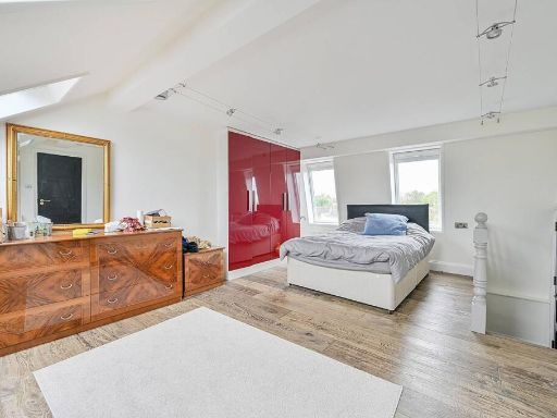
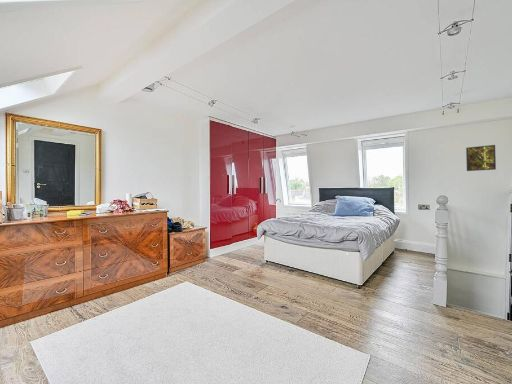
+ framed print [465,144,497,172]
